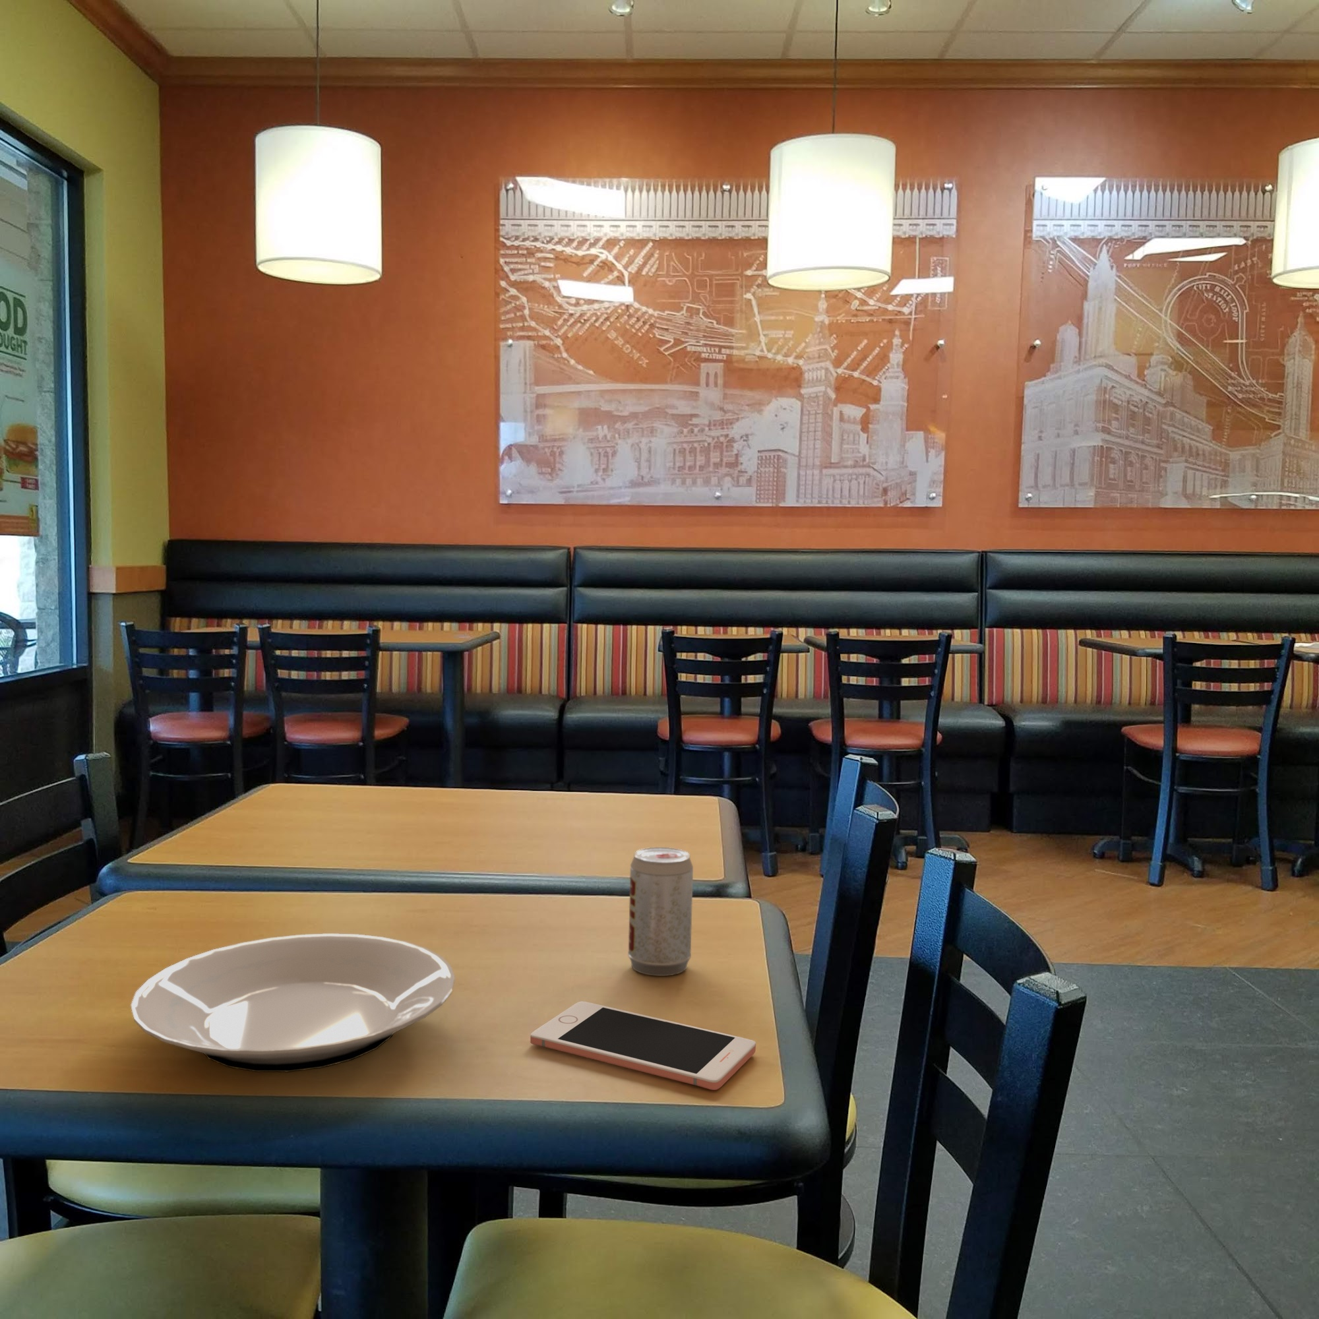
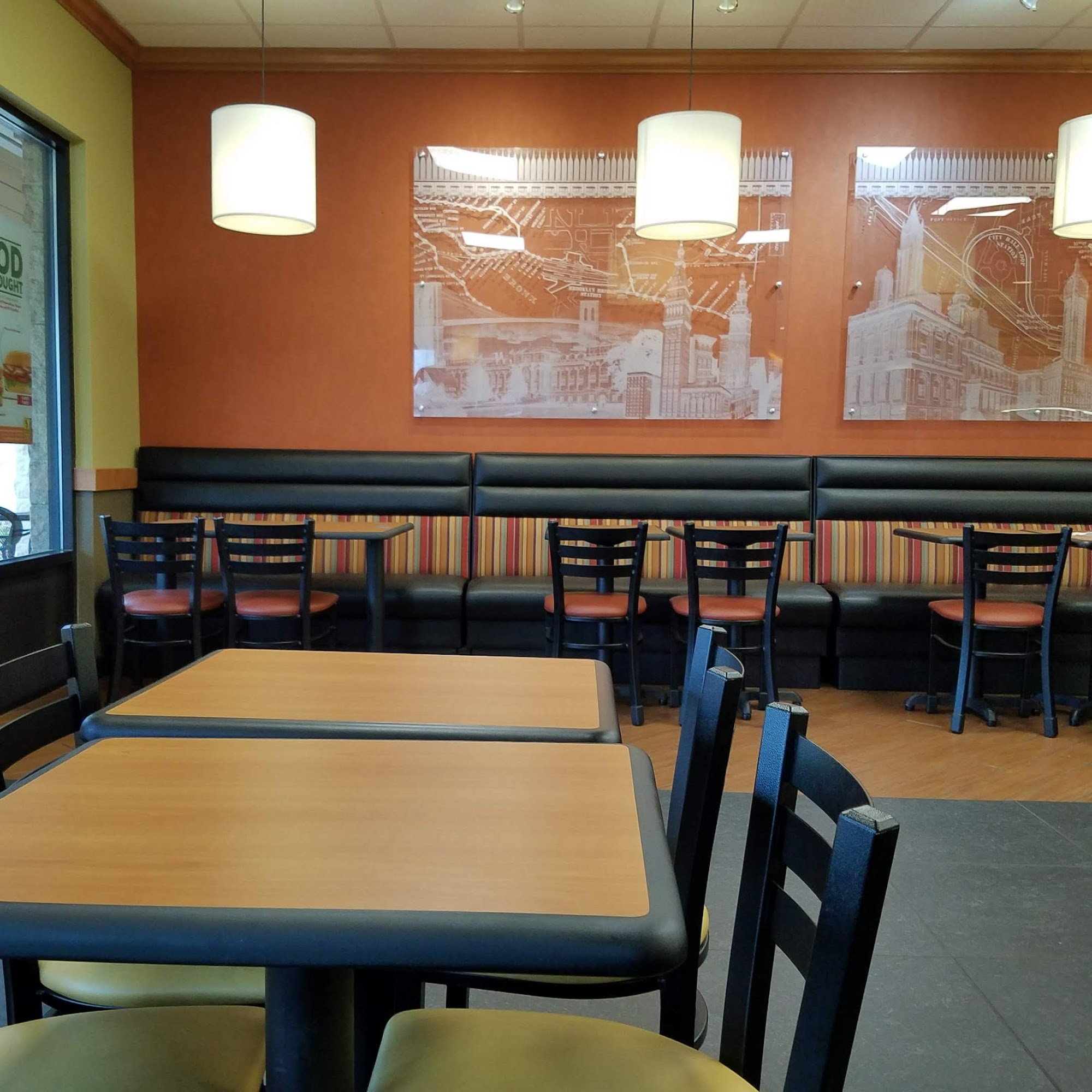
- beverage can [627,847,693,977]
- cell phone [529,1000,756,1091]
- plate [130,932,455,1073]
